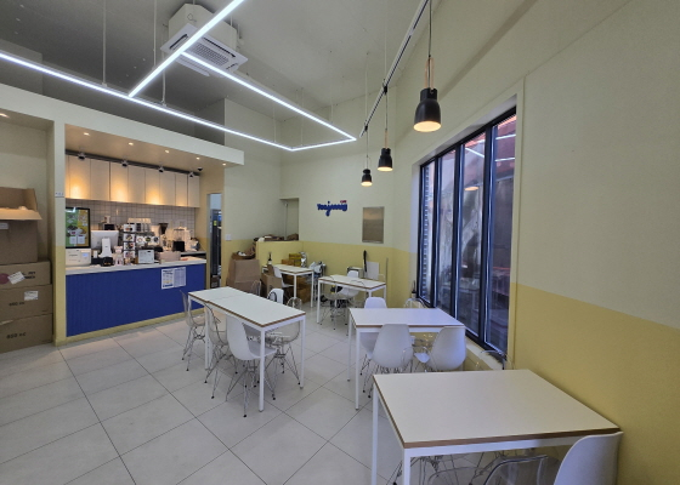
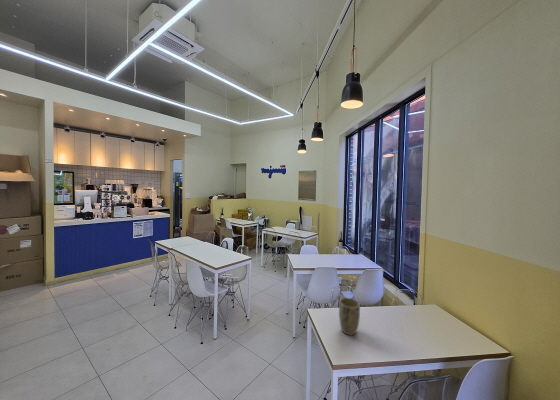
+ plant pot [338,297,361,336]
